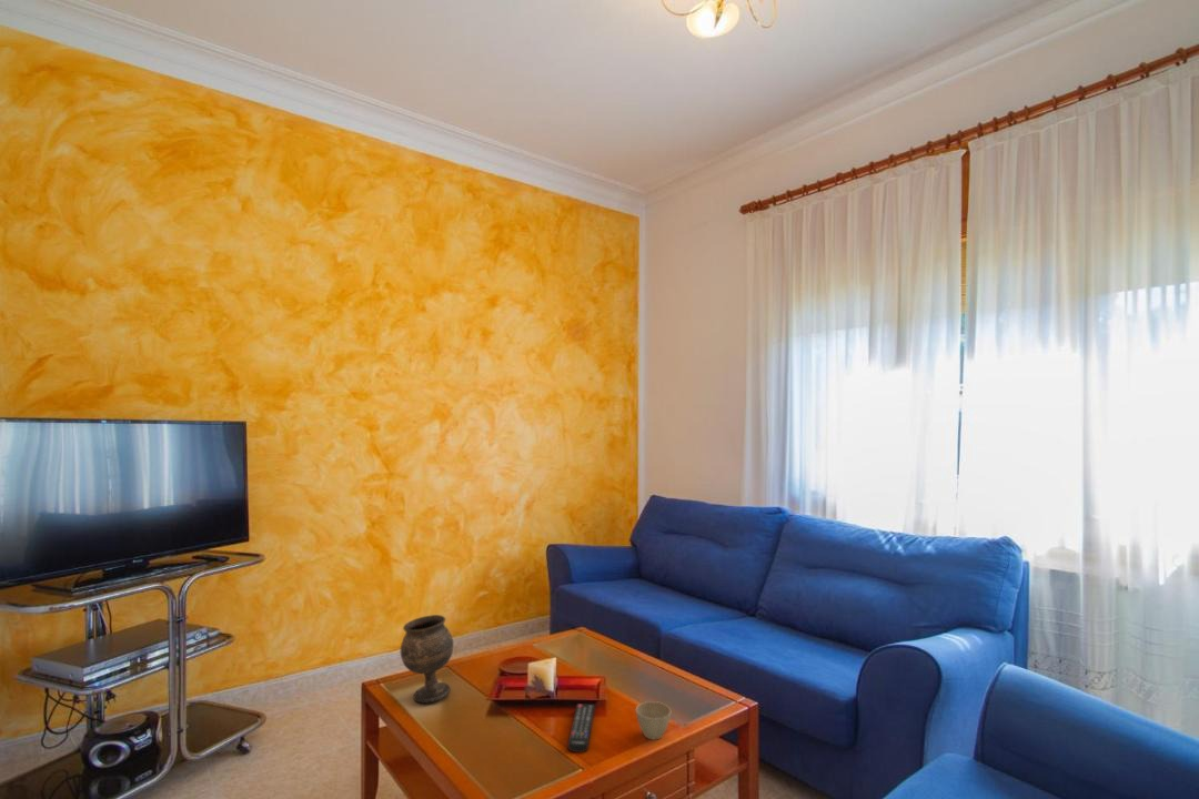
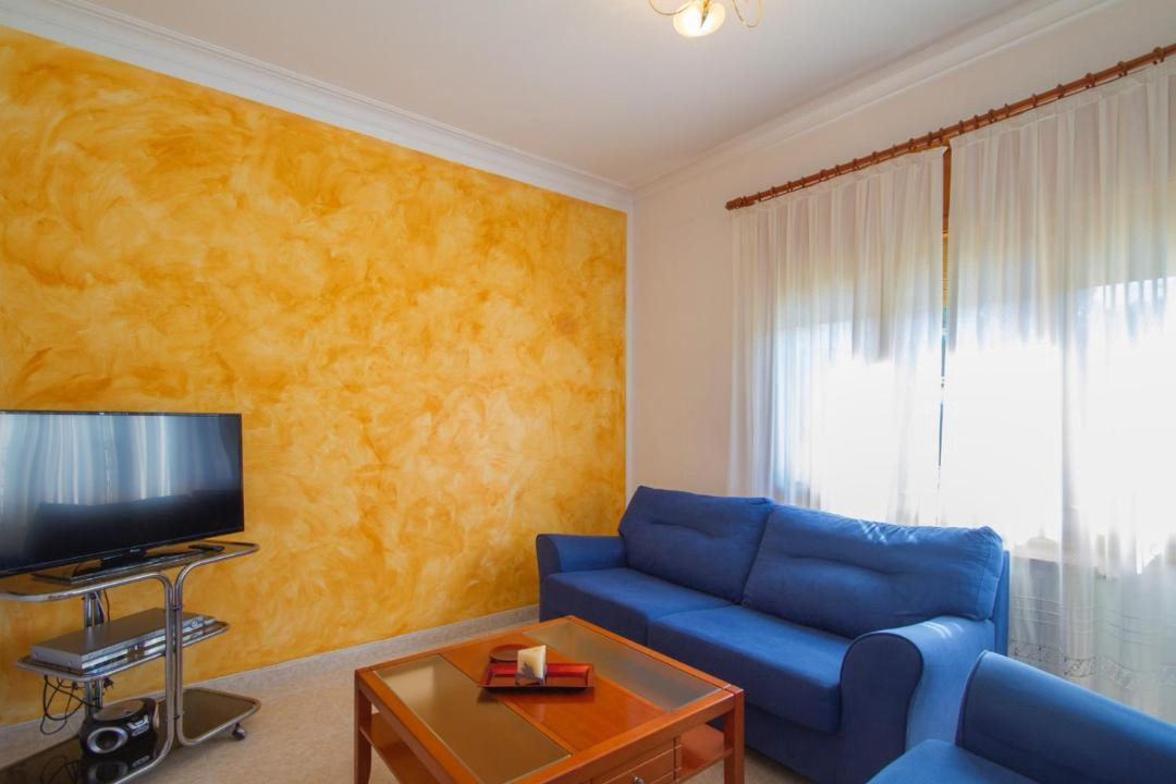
- goblet [400,614,455,705]
- remote control [566,702,596,754]
- flower pot [635,700,672,741]
